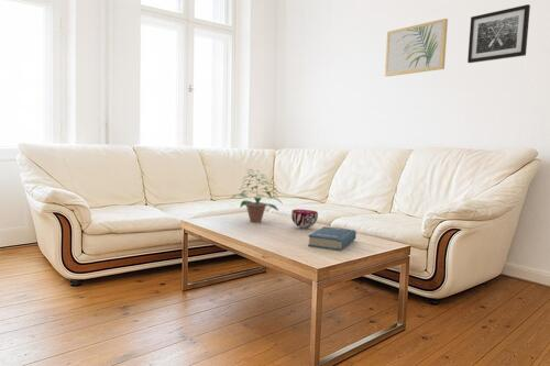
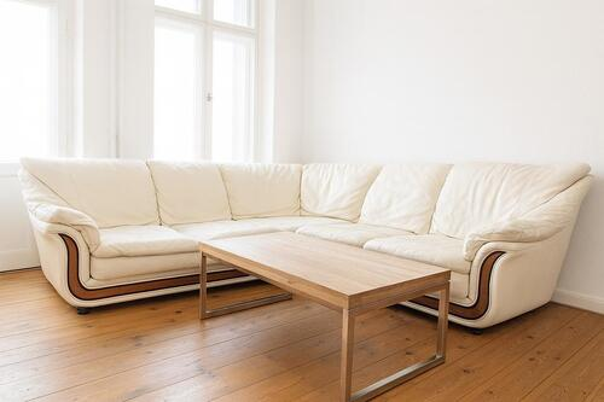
- potted plant [231,168,284,223]
- wall art [384,18,449,77]
- decorative bowl [290,208,319,229]
- wall art [466,3,531,64]
- hardback book [307,225,358,252]
